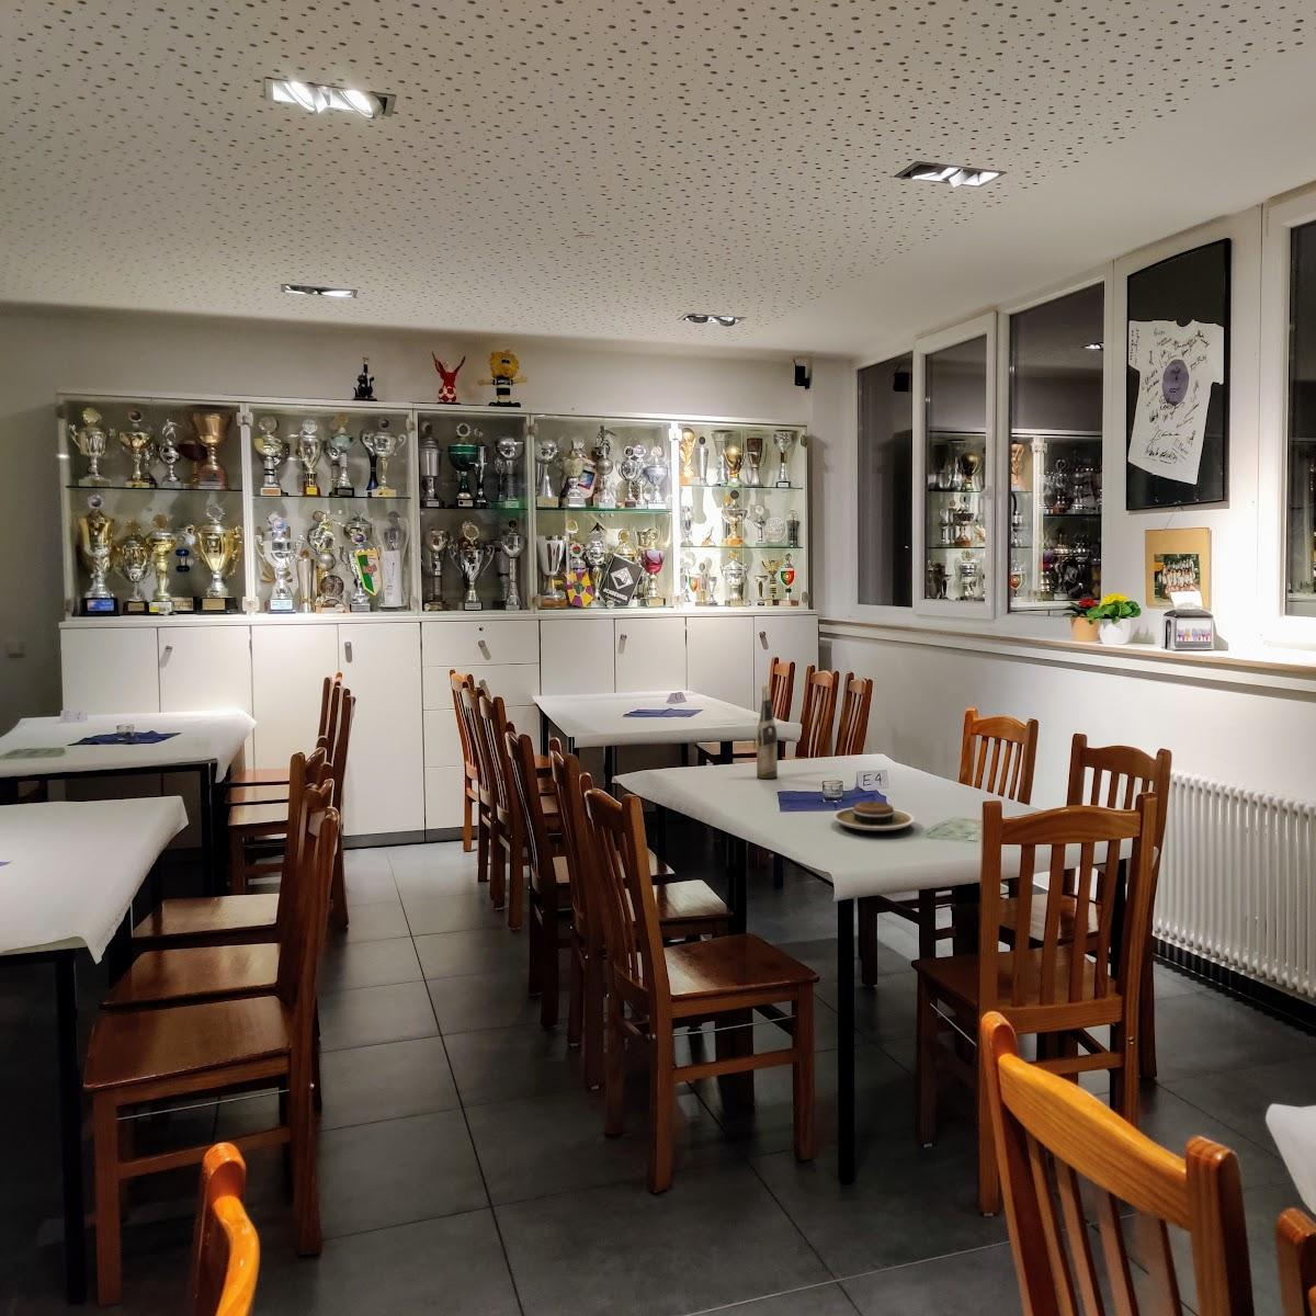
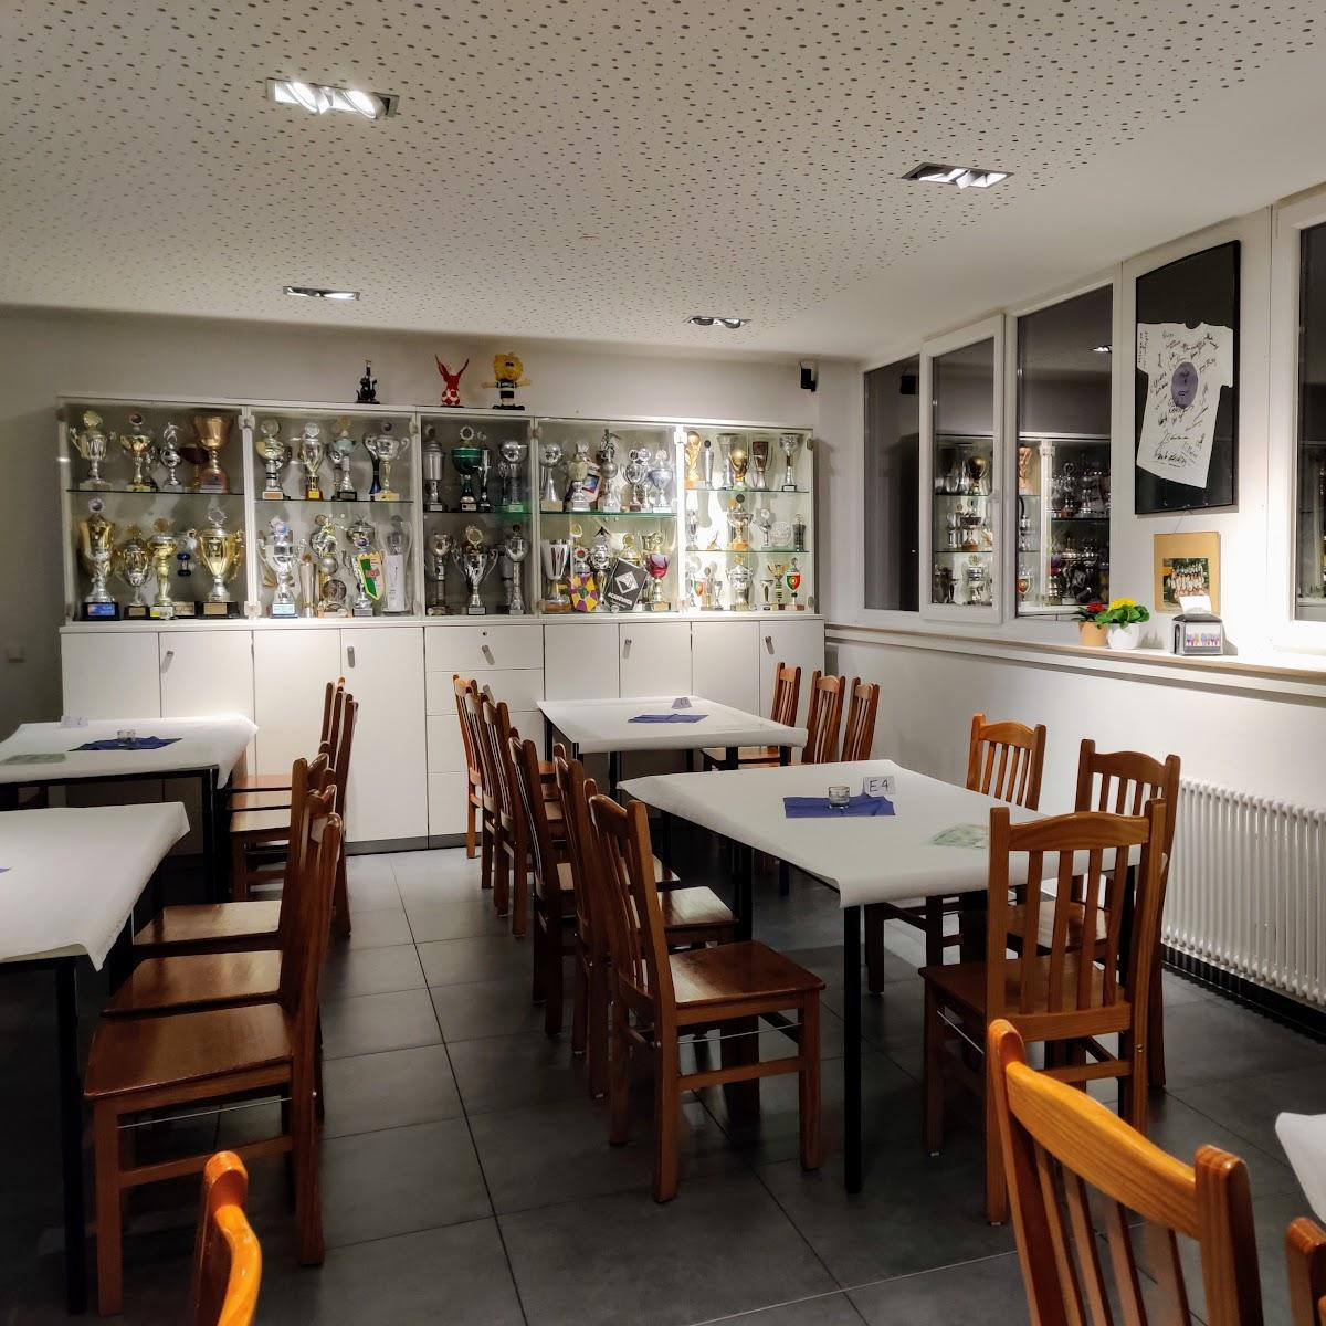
- wine bottle [756,685,779,780]
- plate [833,800,916,832]
